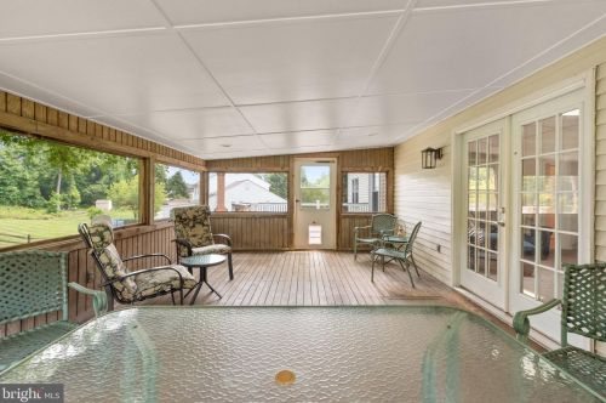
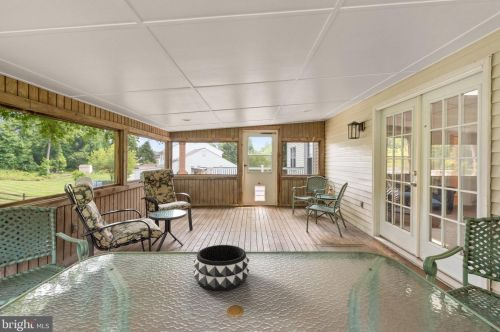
+ decorative bowl [192,244,250,292]
